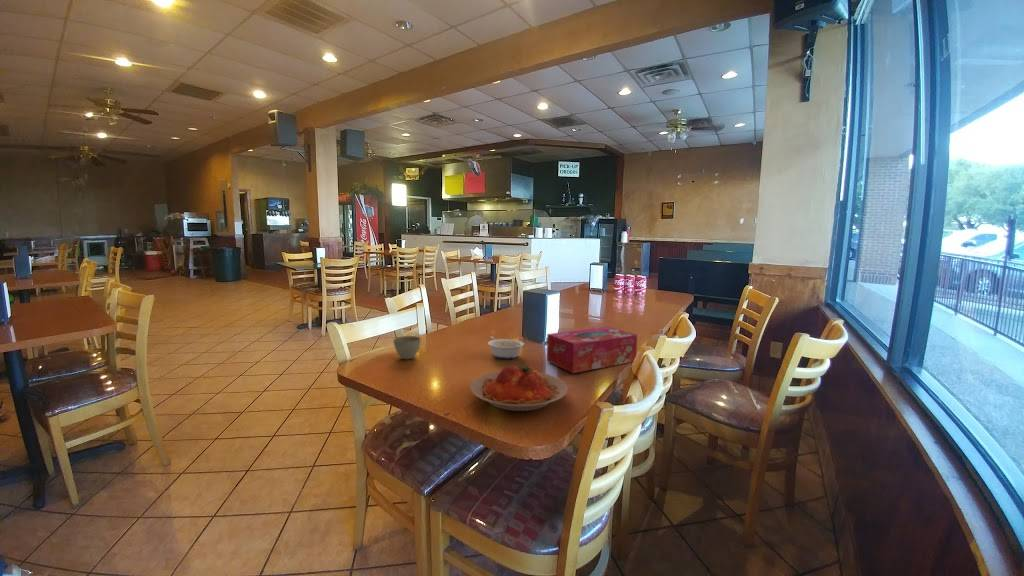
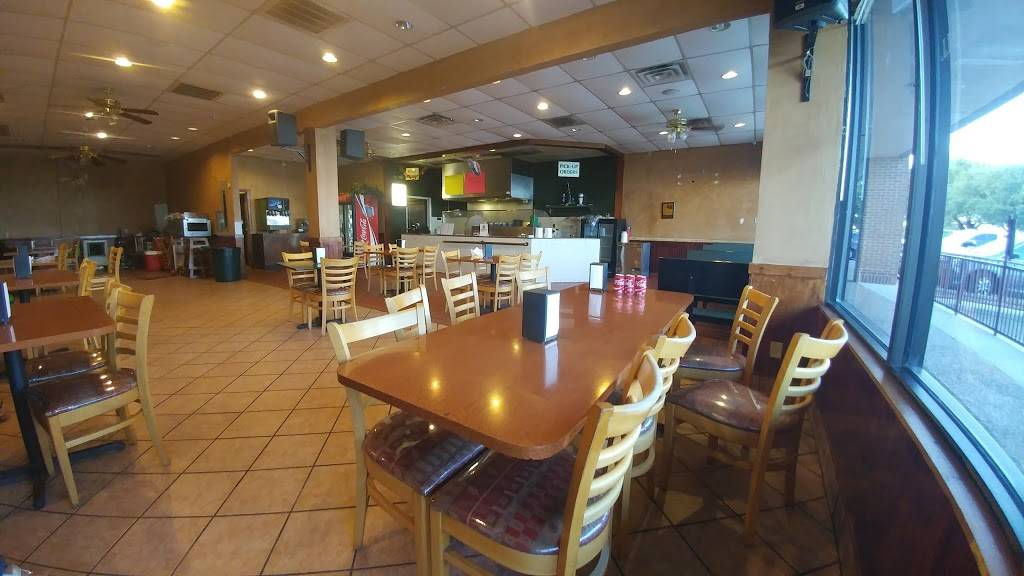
- flower pot [392,335,422,360]
- tissue box [546,326,638,374]
- legume [487,335,525,360]
- plate [469,365,569,412]
